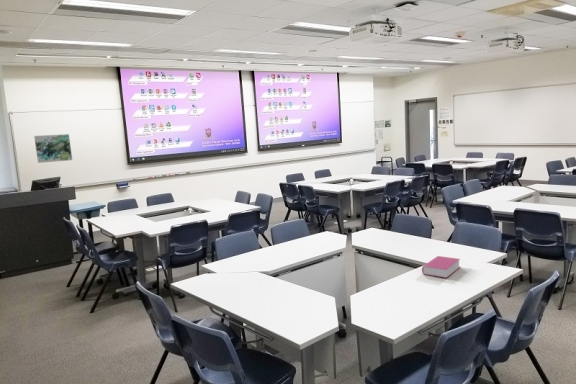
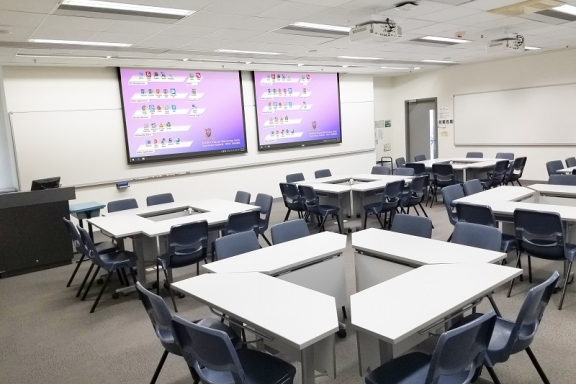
- wall art [33,133,73,164]
- book [421,255,461,279]
